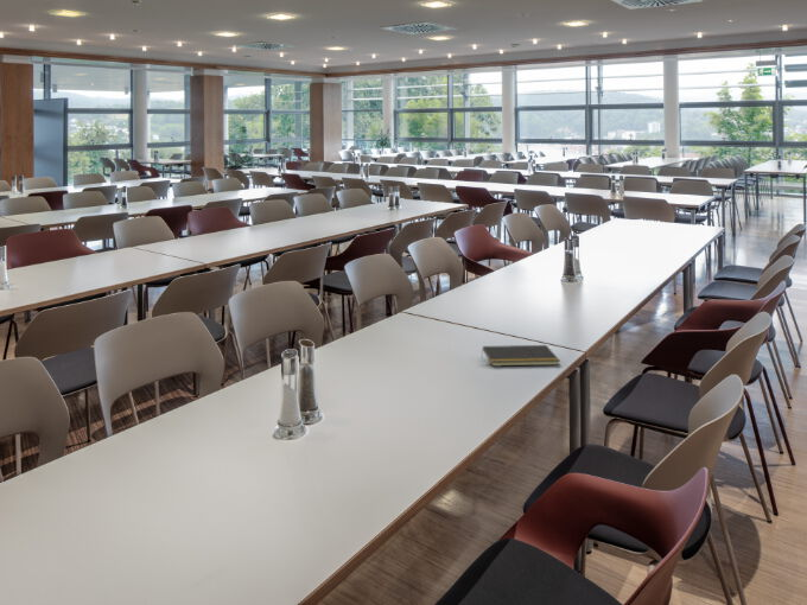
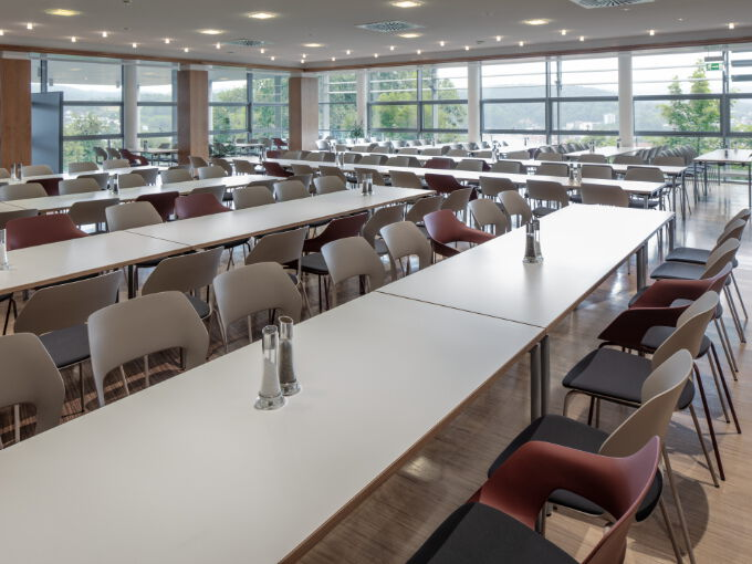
- notepad [479,344,561,368]
